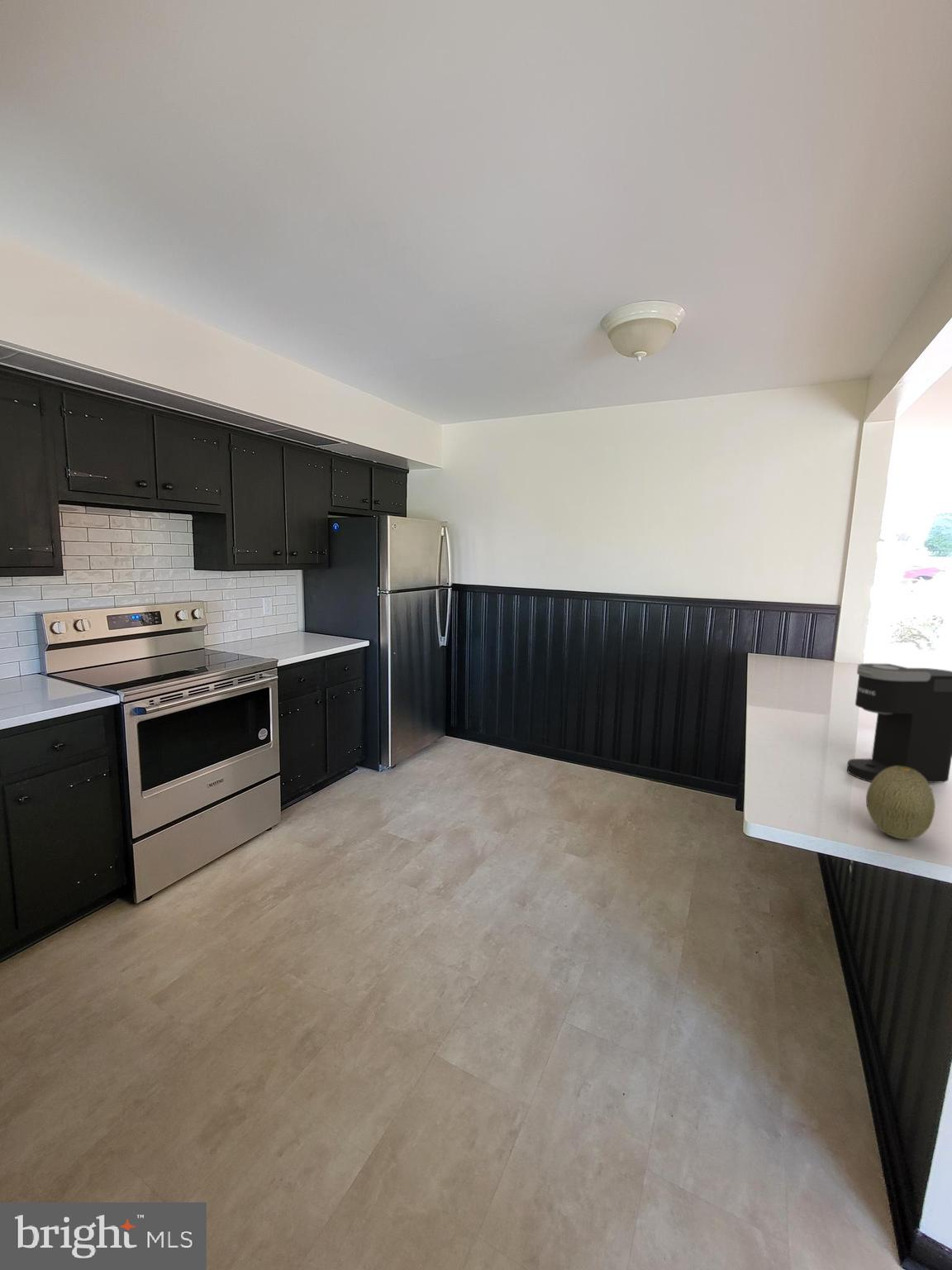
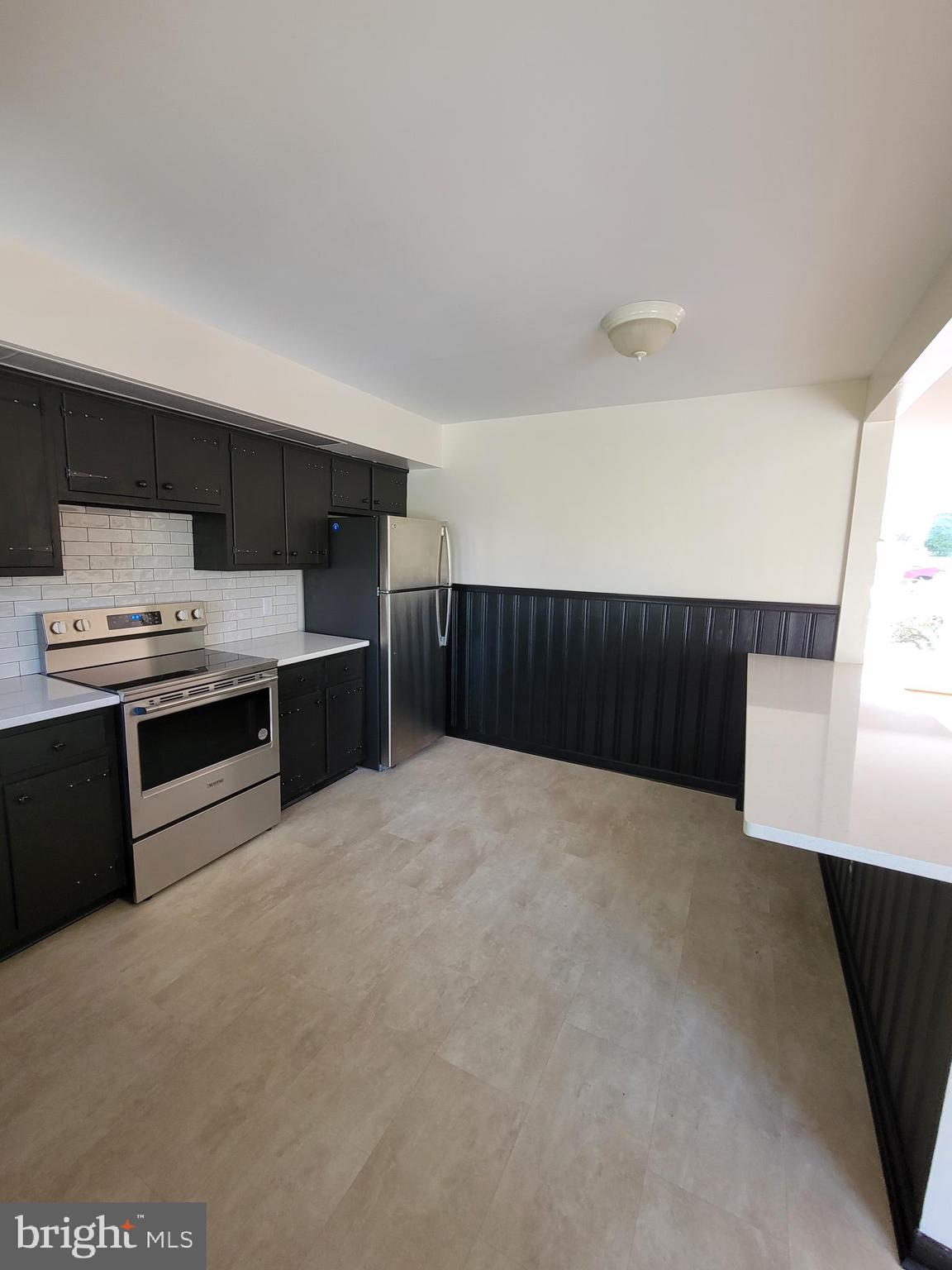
- fruit [865,766,936,840]
- coffee maker [846,662,952,784]
